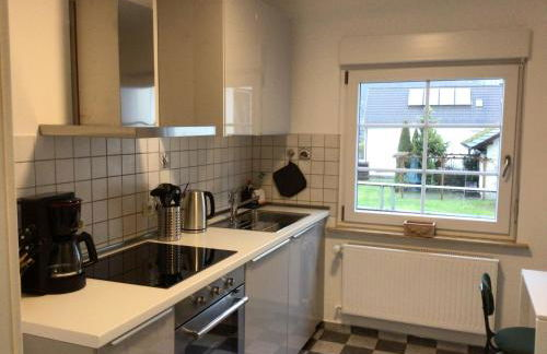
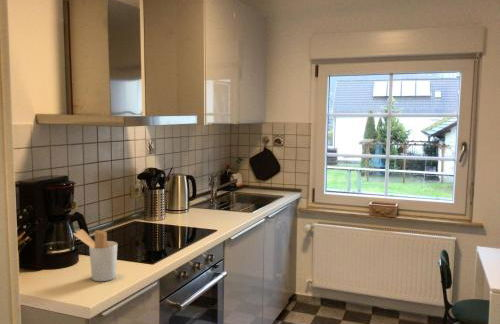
+ utensil holder [72,228,118,282]
